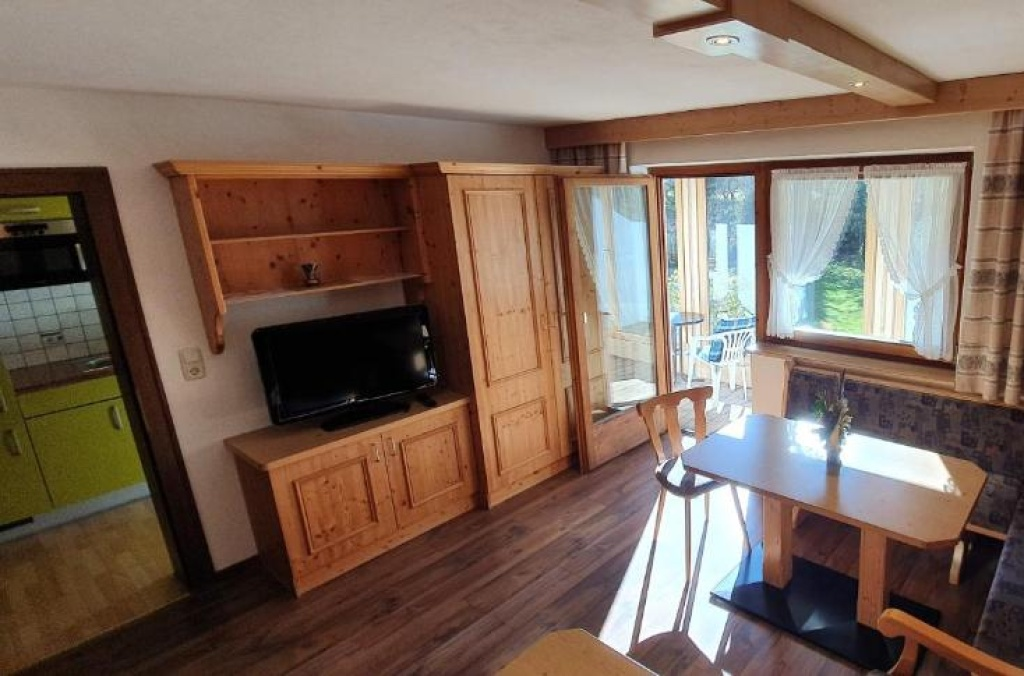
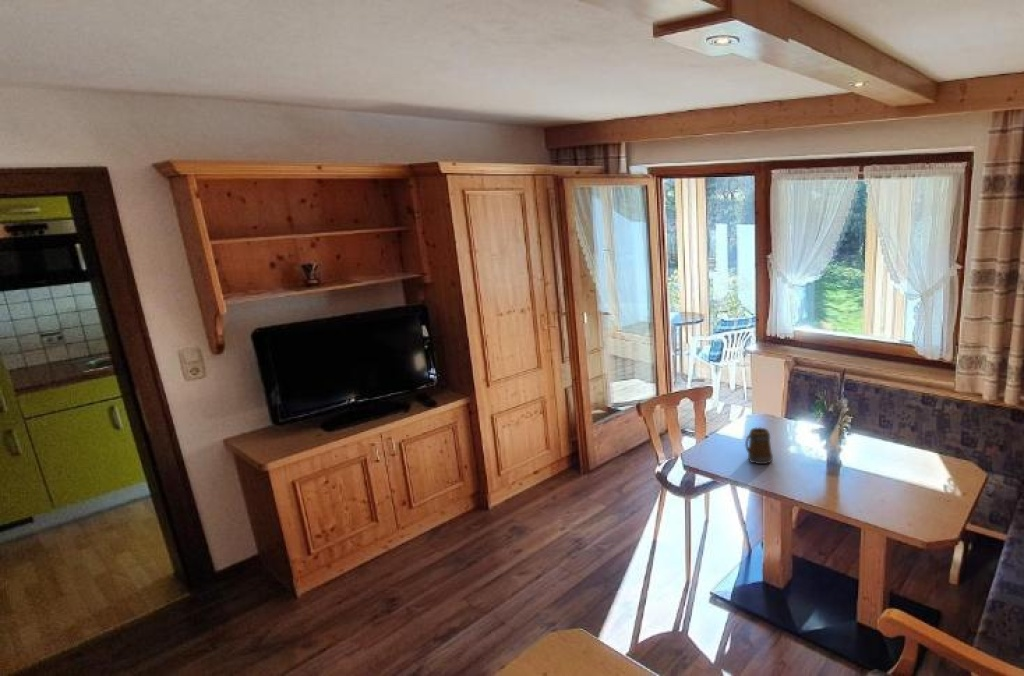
+ mug [744,426,774,465]
